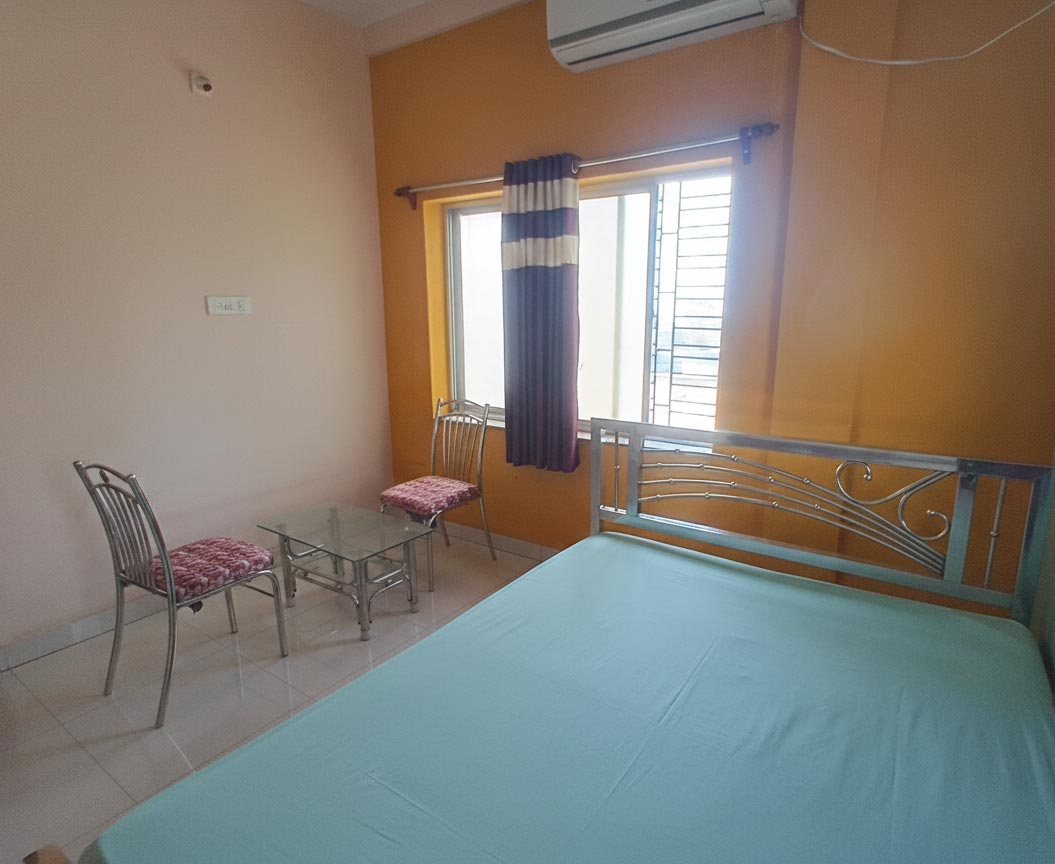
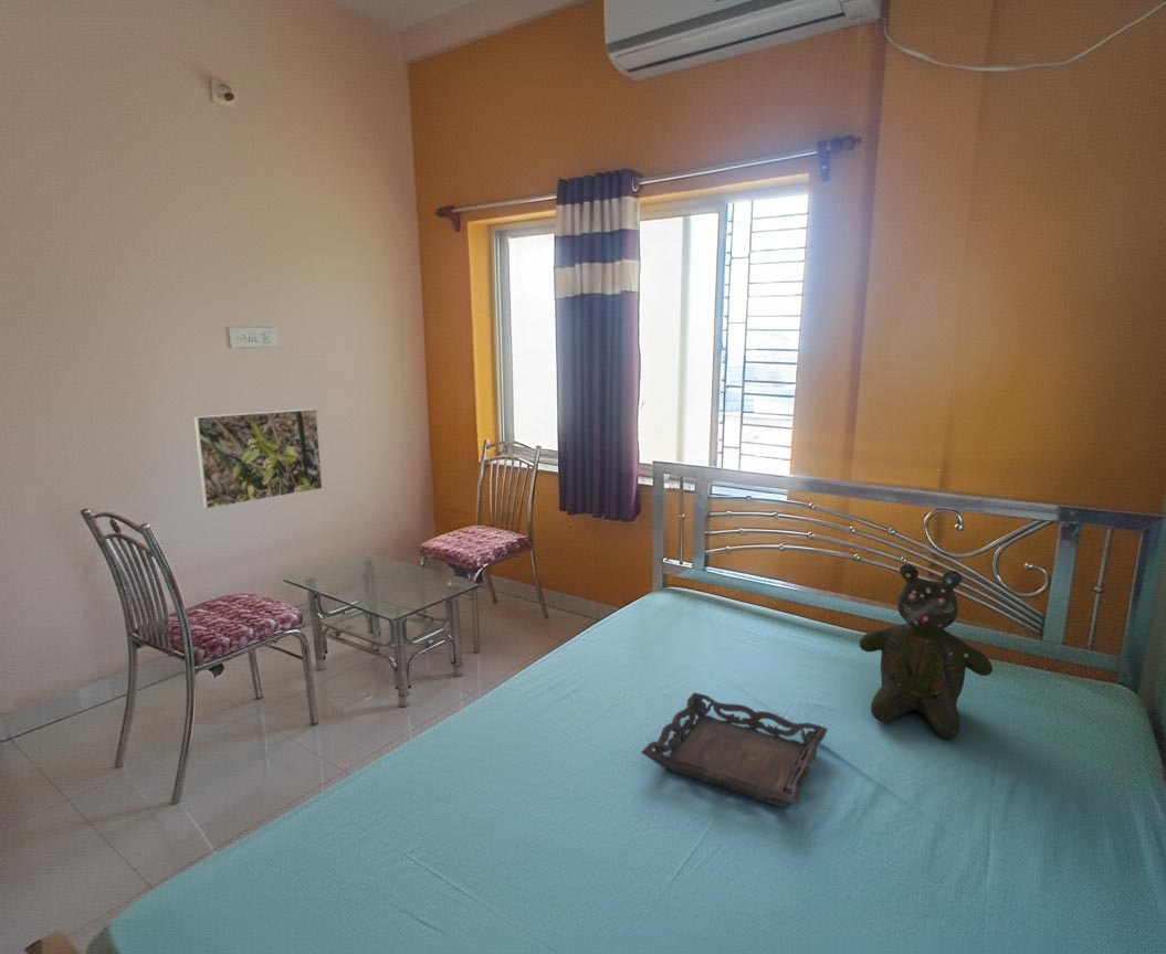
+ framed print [192,407,324,510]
+ teddy bear [859,563,994,740]
+ tray [640,691,829,808]
